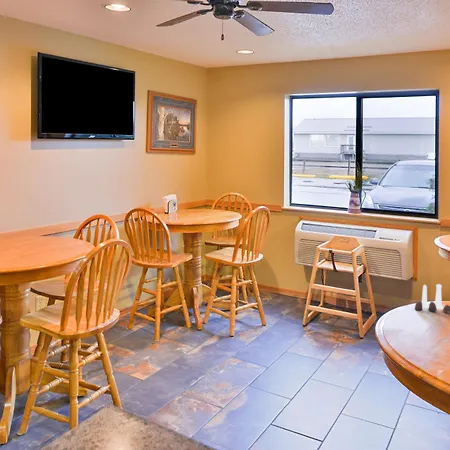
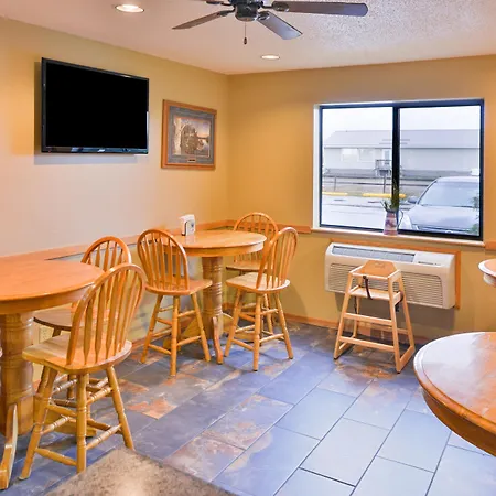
- salt and pepper shaker set [414,283,450,313]
